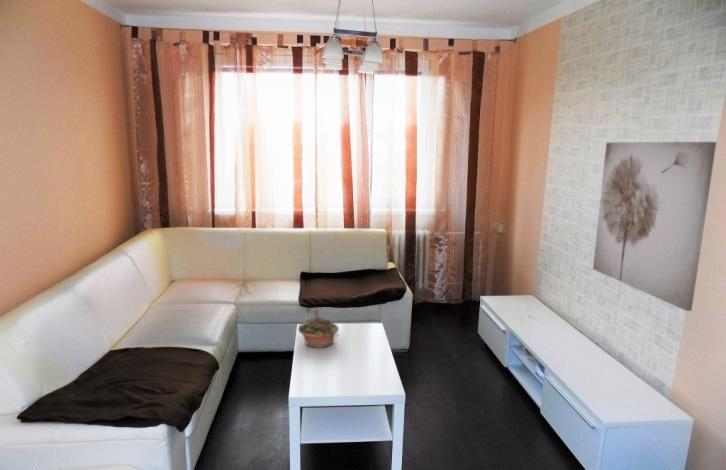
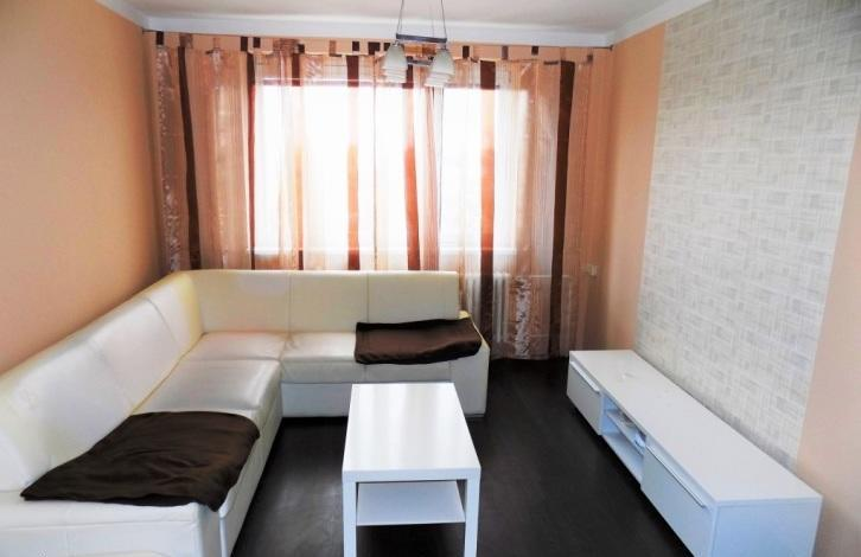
- wall art [592,141,717,312]
- succulent planter [297,306,340,349]
